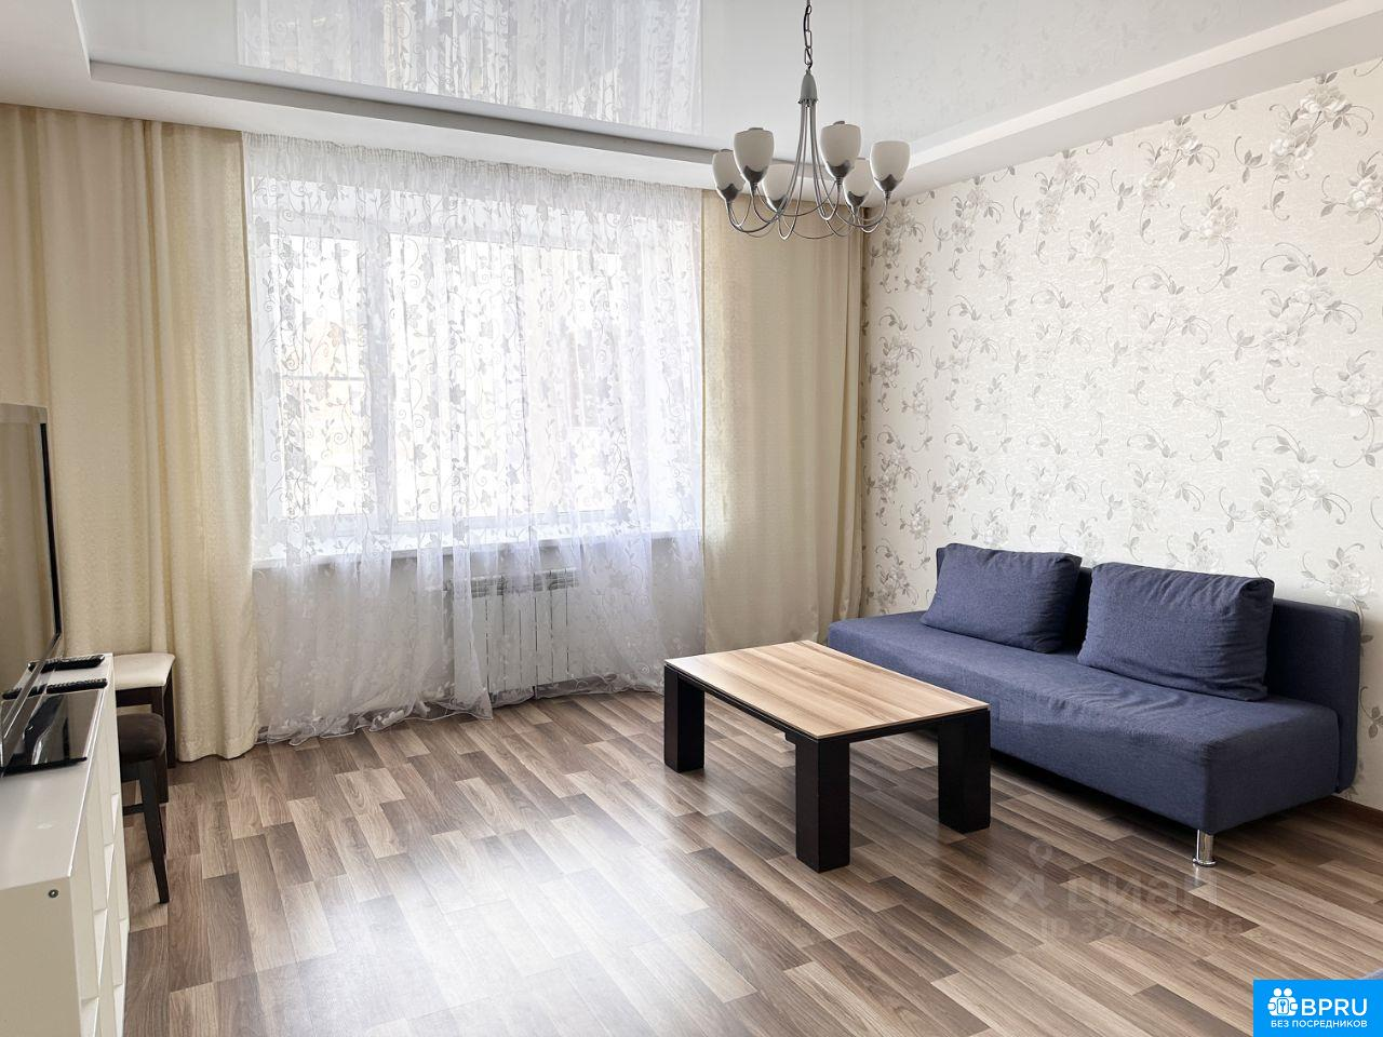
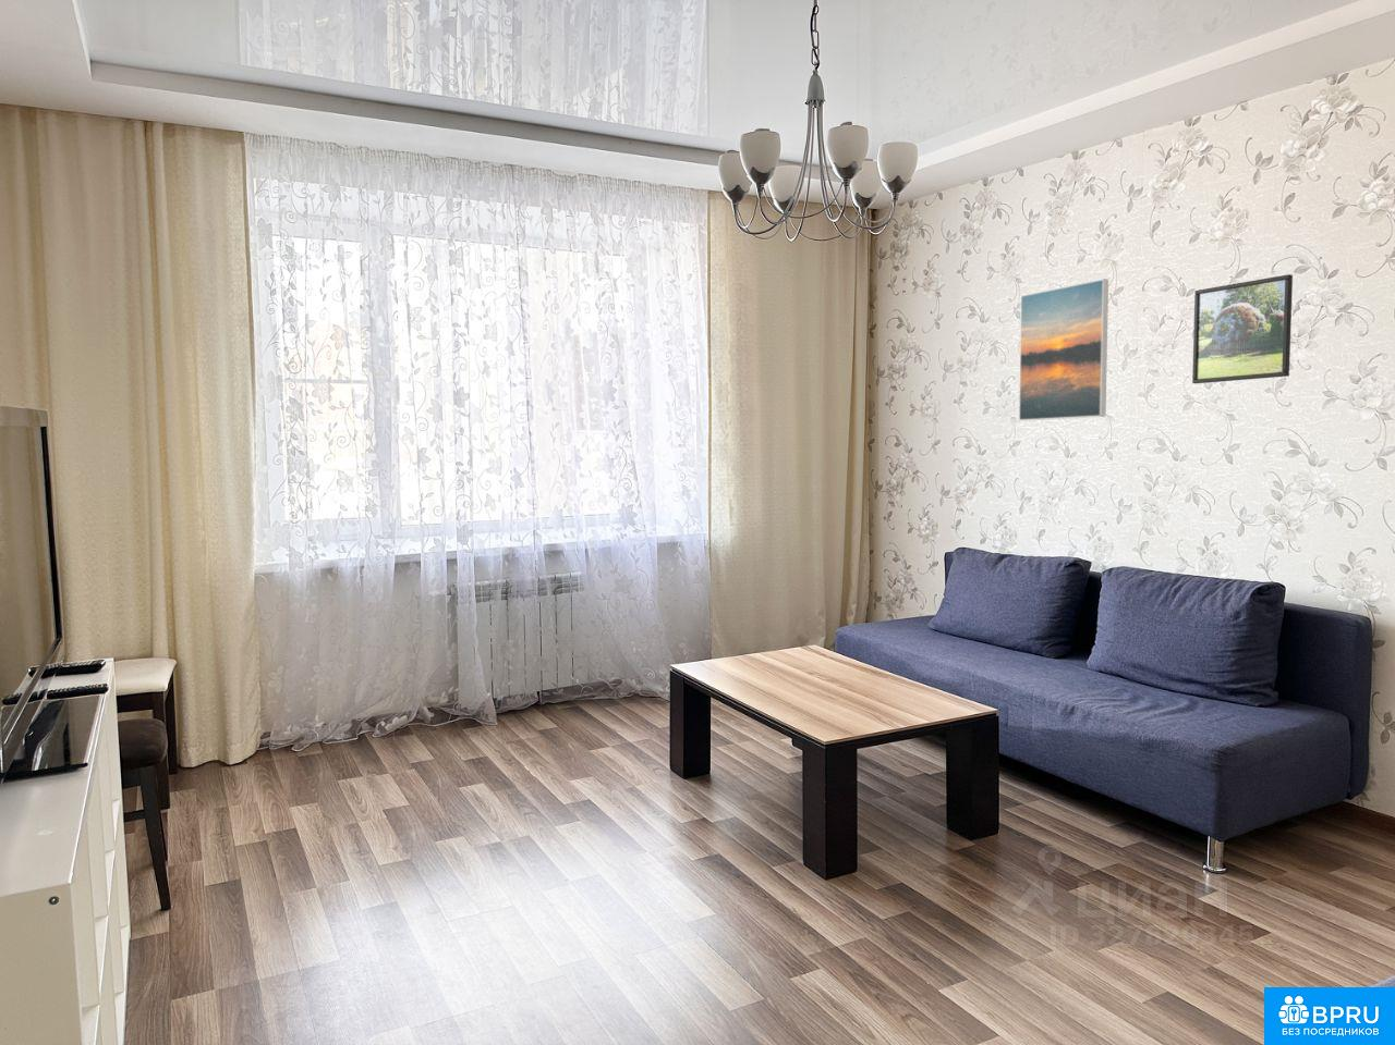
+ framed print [1018,278,1109,422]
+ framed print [1191,273,1294,384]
